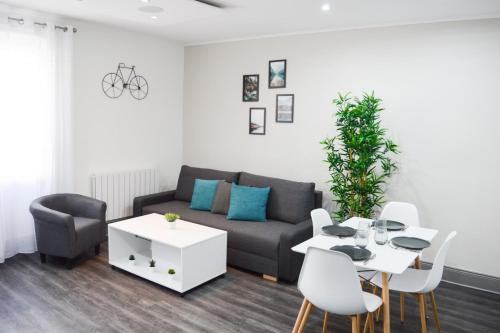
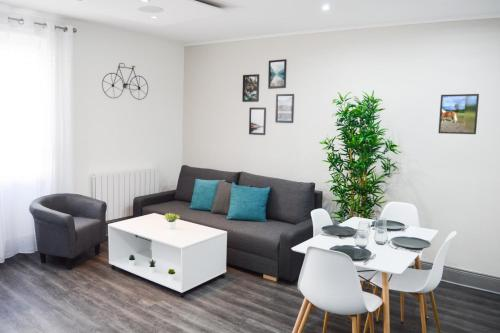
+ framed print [437,93,480,135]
